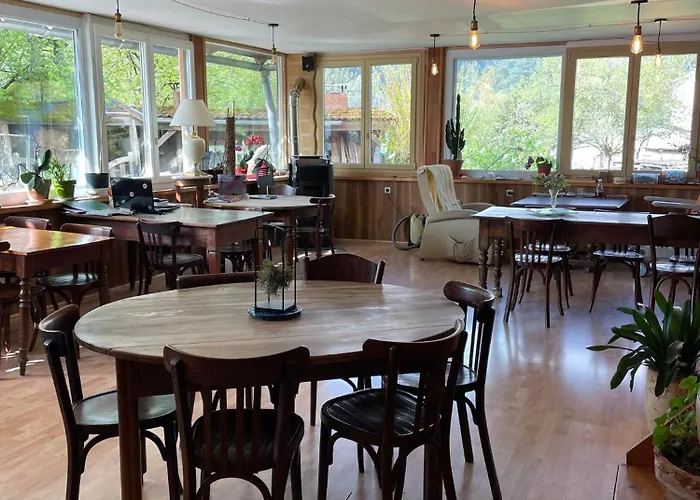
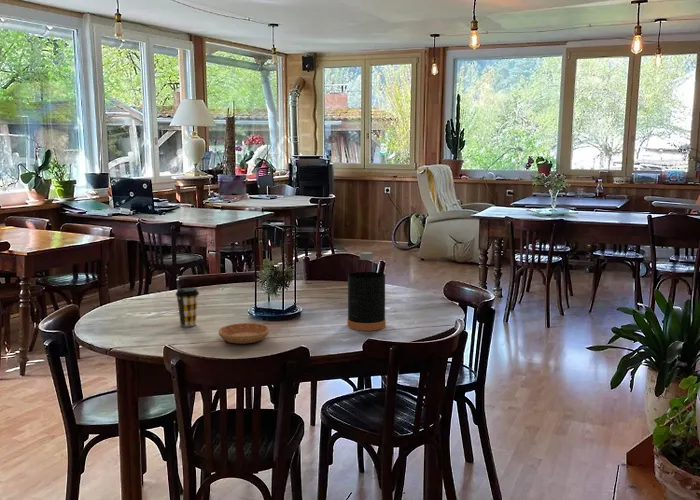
+ saucer [217,322,271,345]
+ coffee cup [175,287,200,327]
+ bottle [346,251,387,332]
